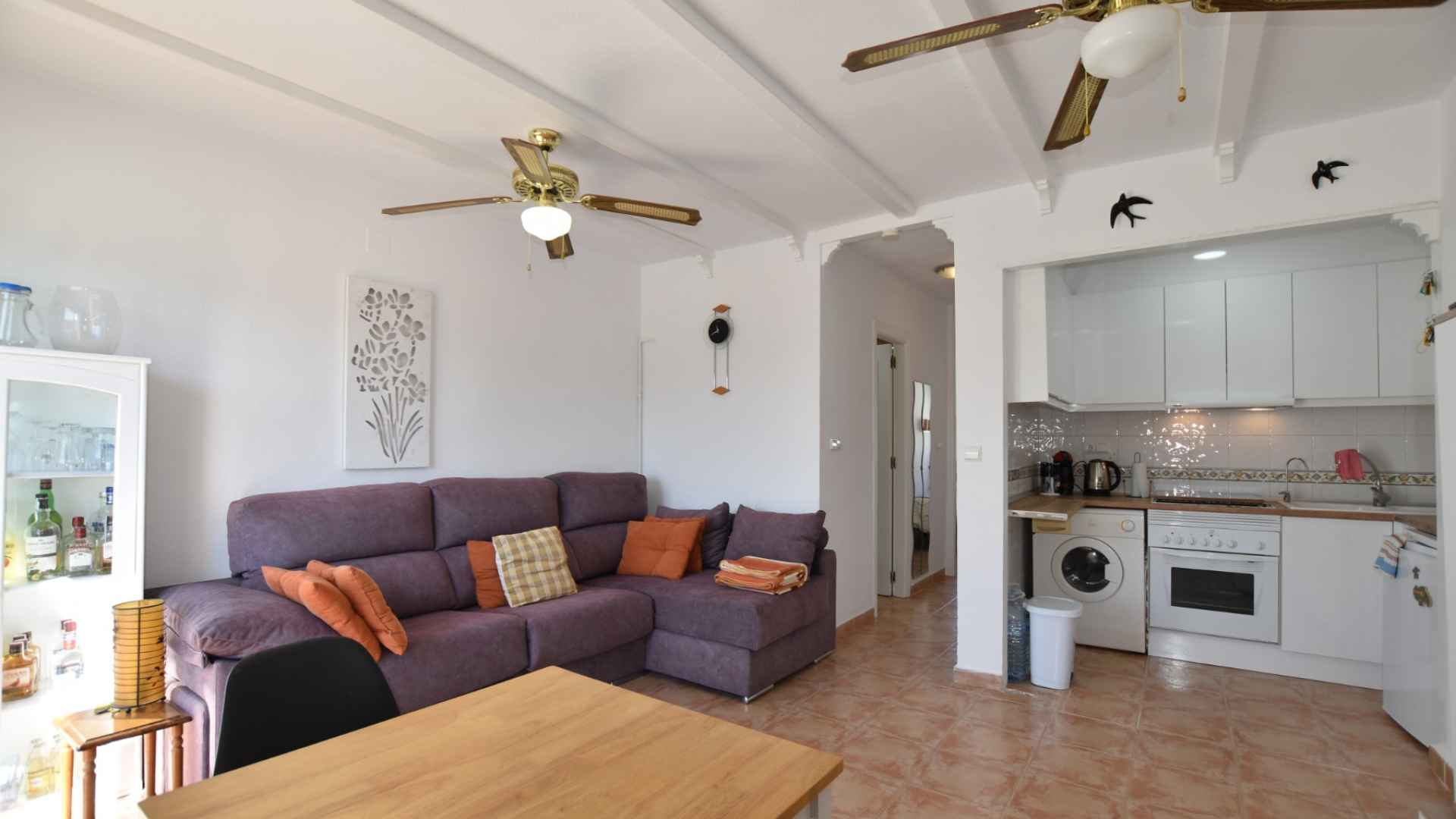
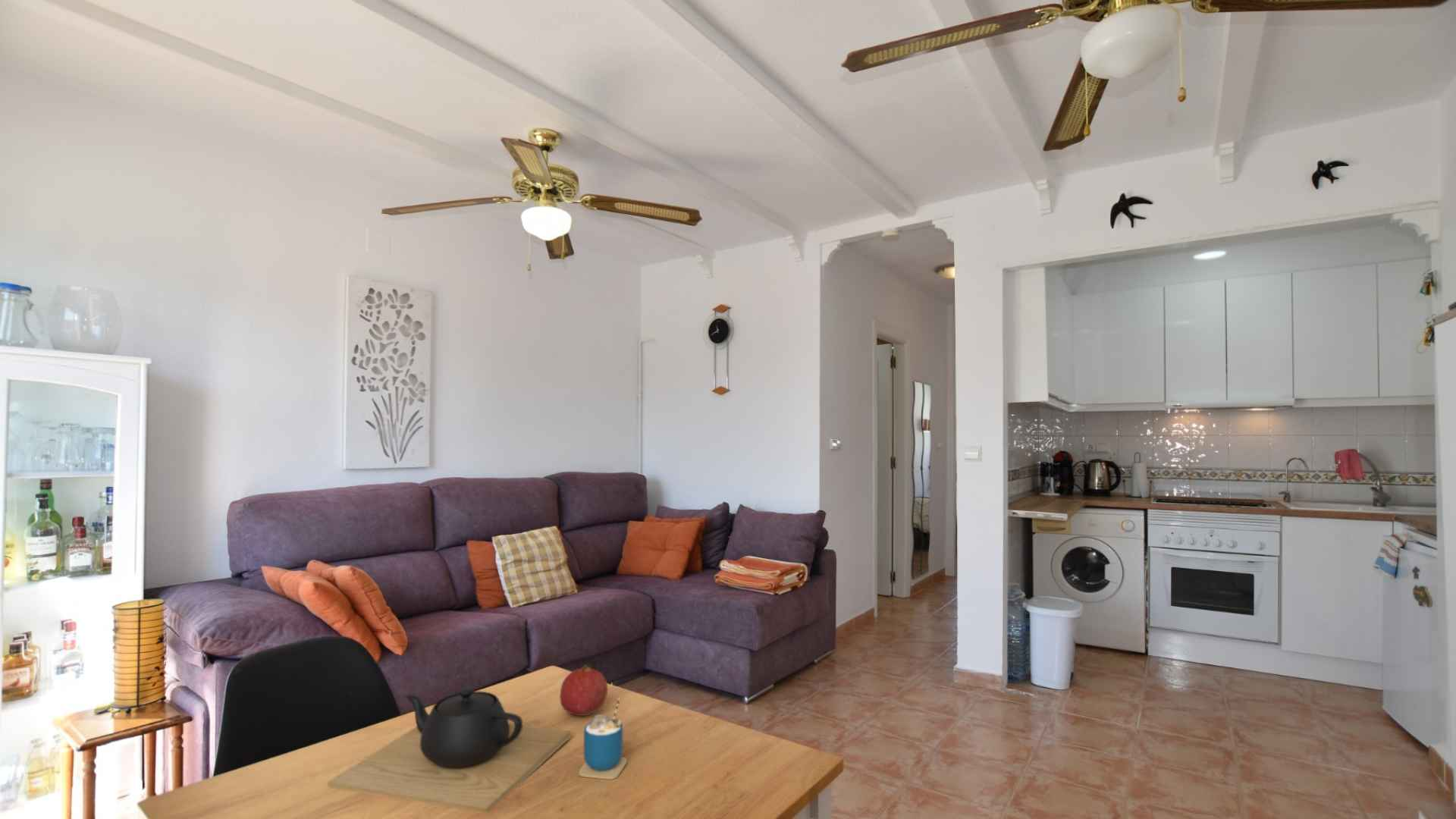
+ teapot [327,686,572,814]
+ cup [578,697,628,780]
+ fruit [560,664,608,717]
